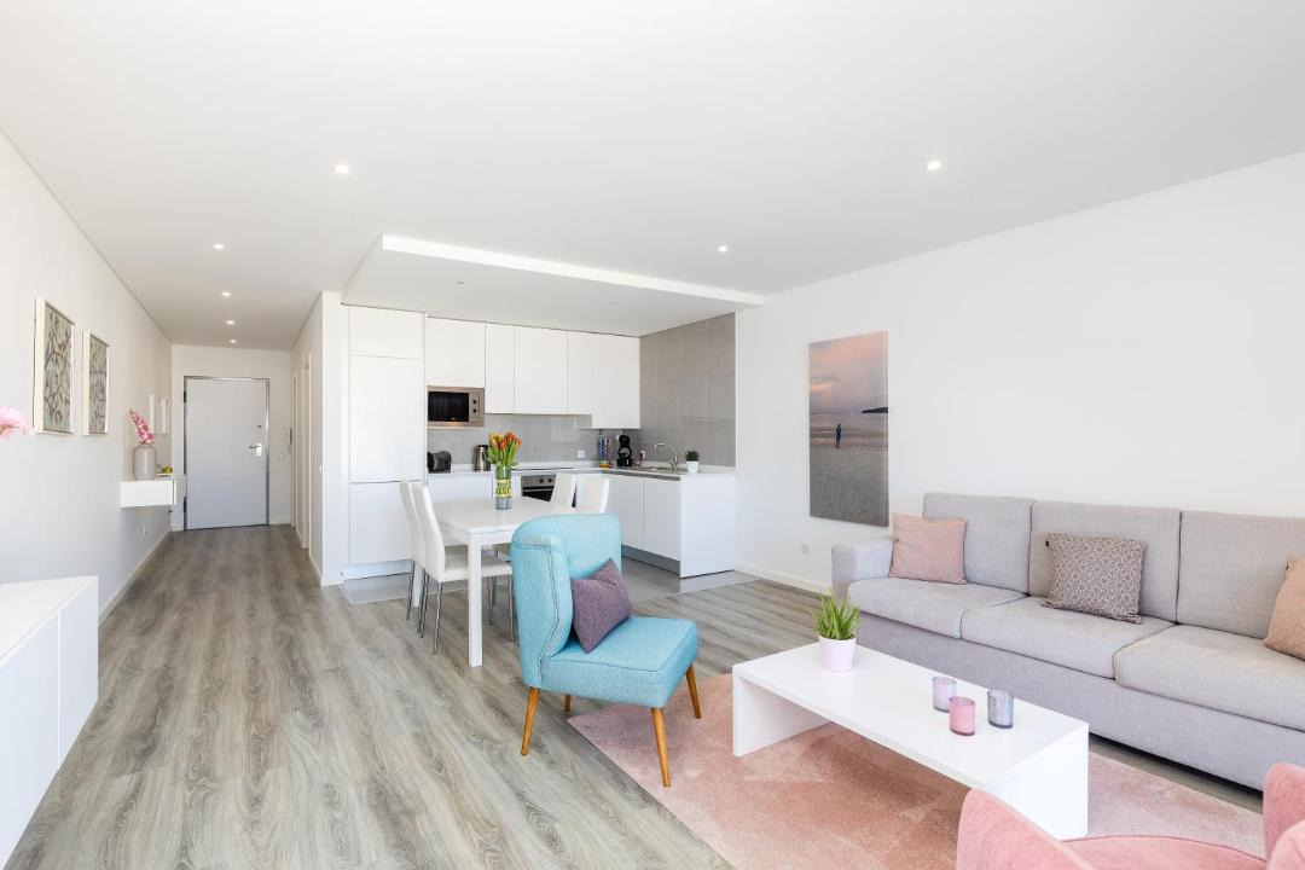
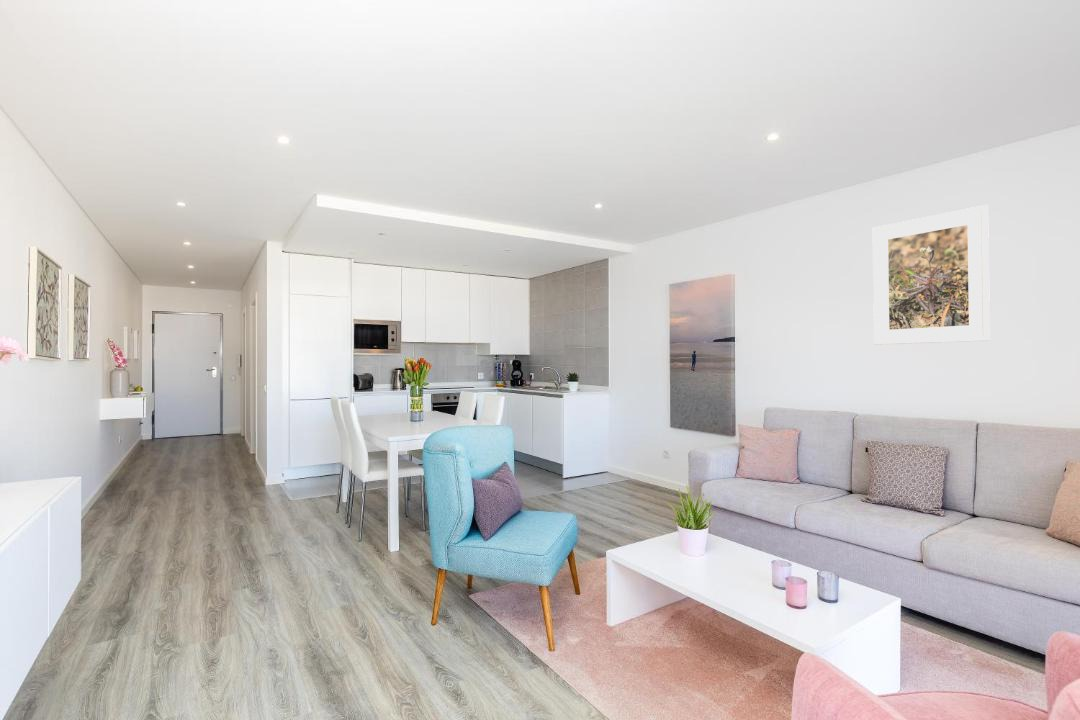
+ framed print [872,204,991,346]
